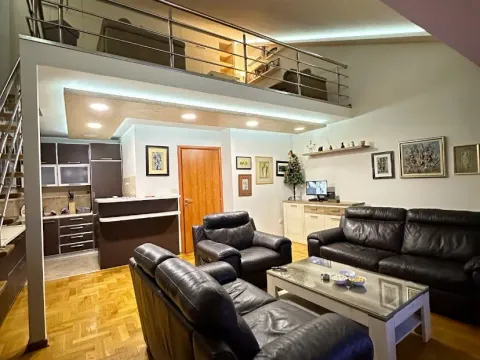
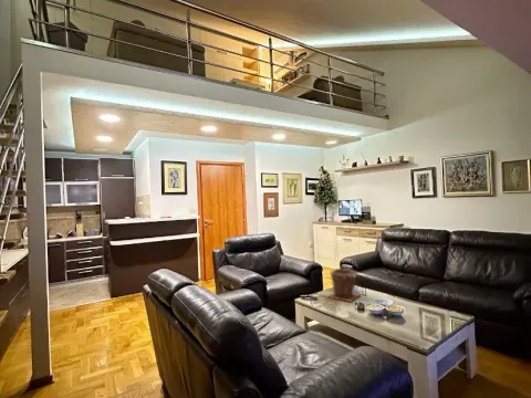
+ plant pot [326,268,362,303]
